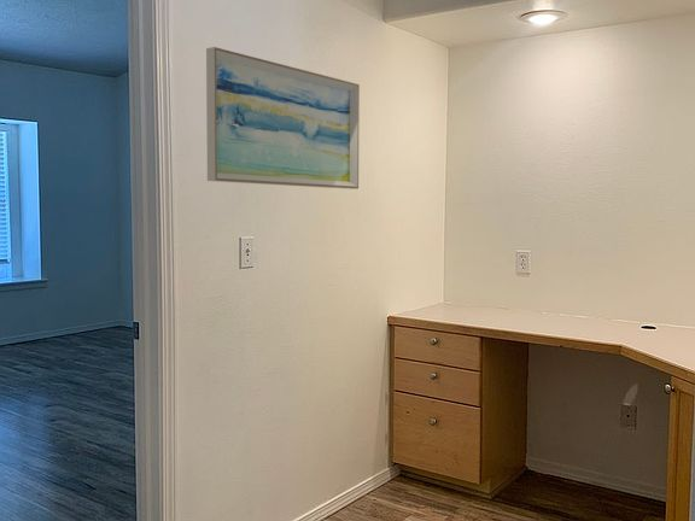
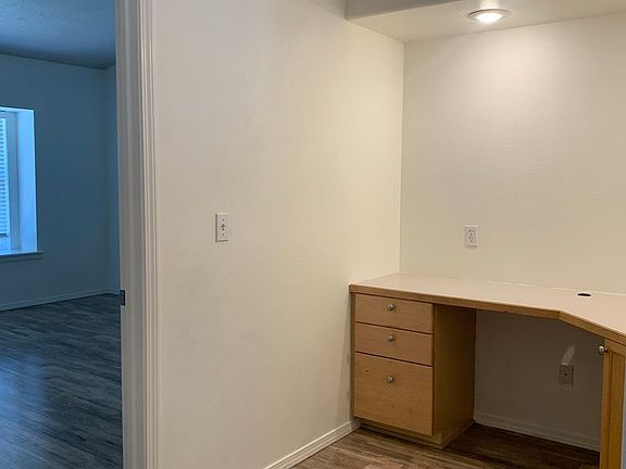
- wall art [205,46,361,191]
